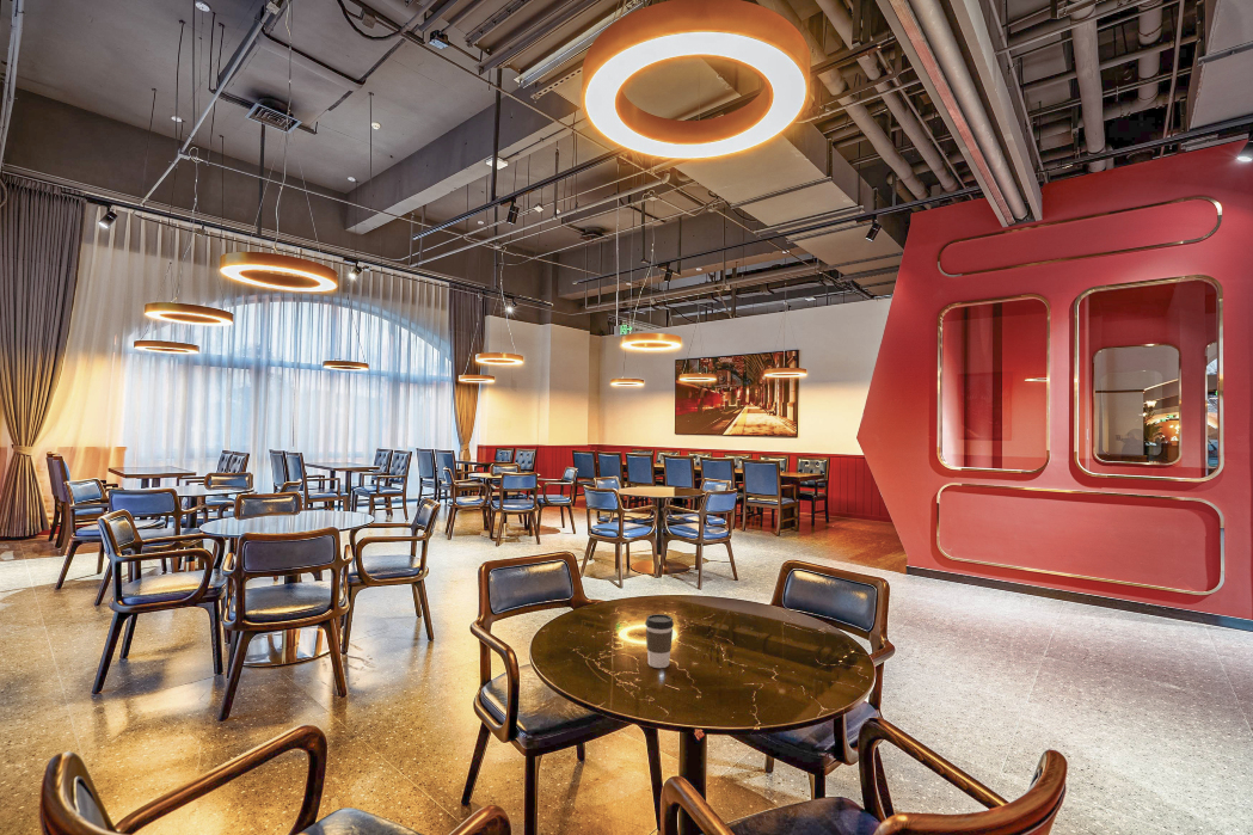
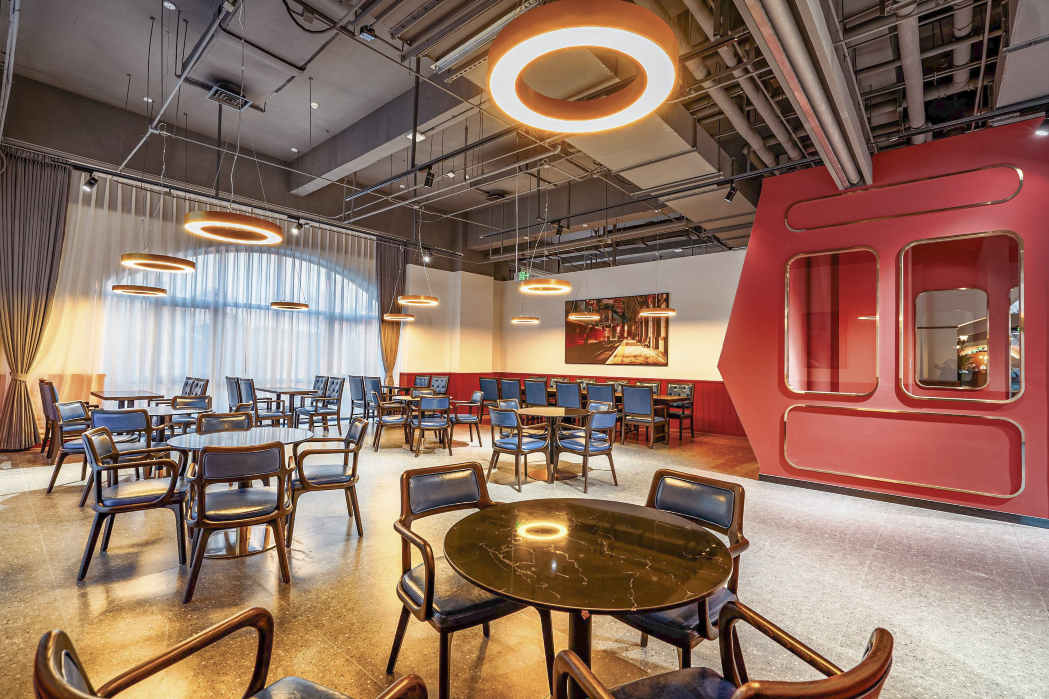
- coffee cup [644,613,675,669]
